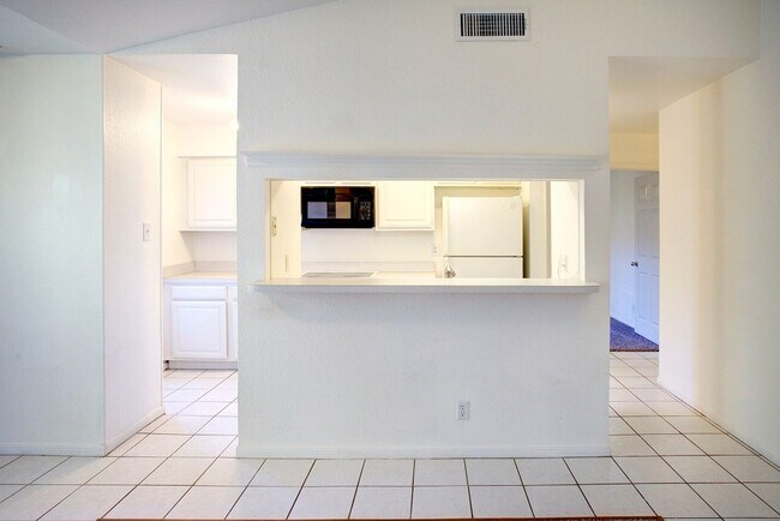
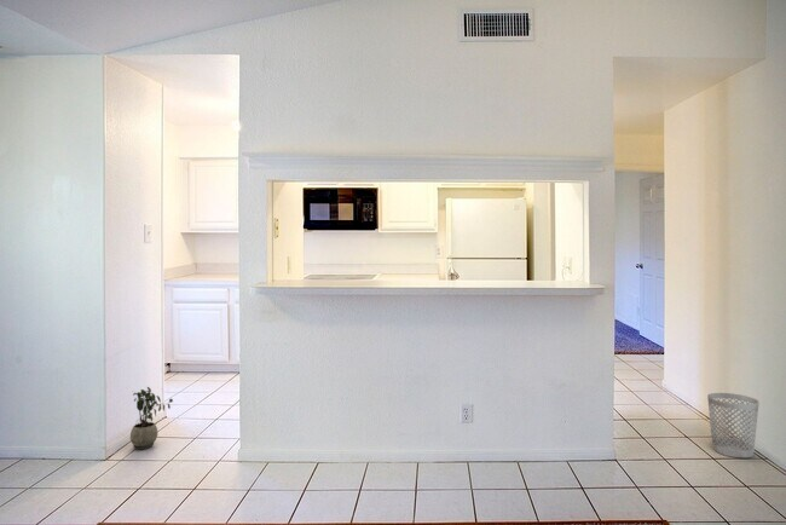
+ potted plant [129,386,174,451]
+ wastebasket [706,392,761,458]
